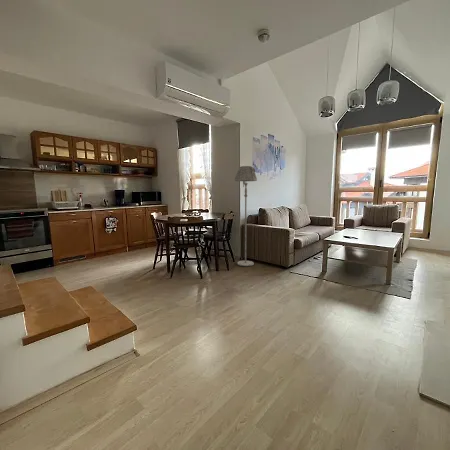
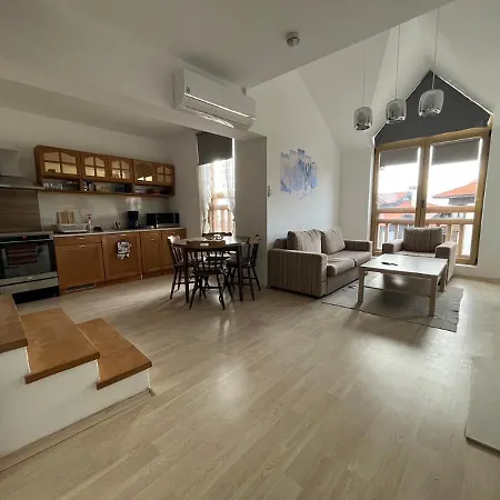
- floor lamp [234,165,258,267]
